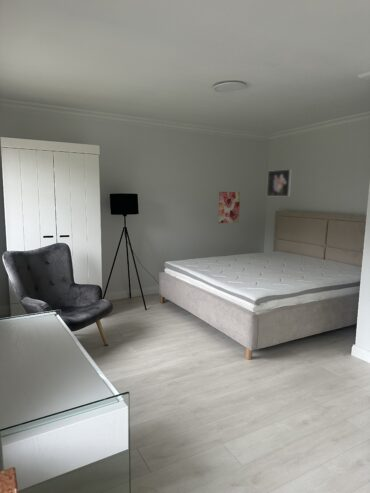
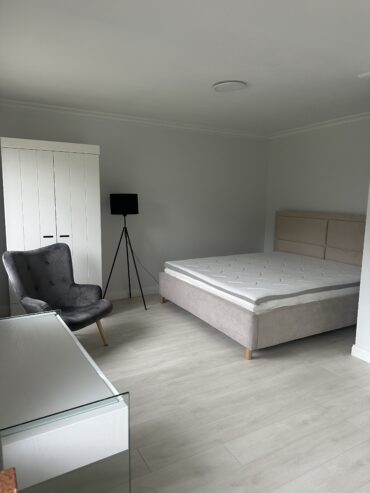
- wall art [217,191,241,224]
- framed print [266,168,293,198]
